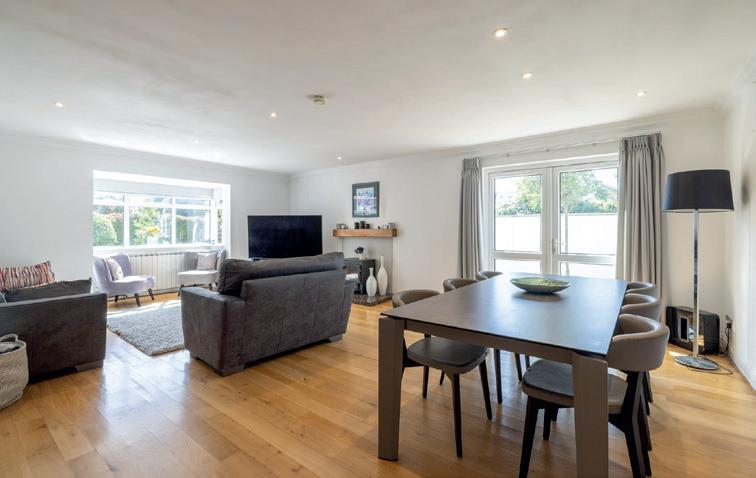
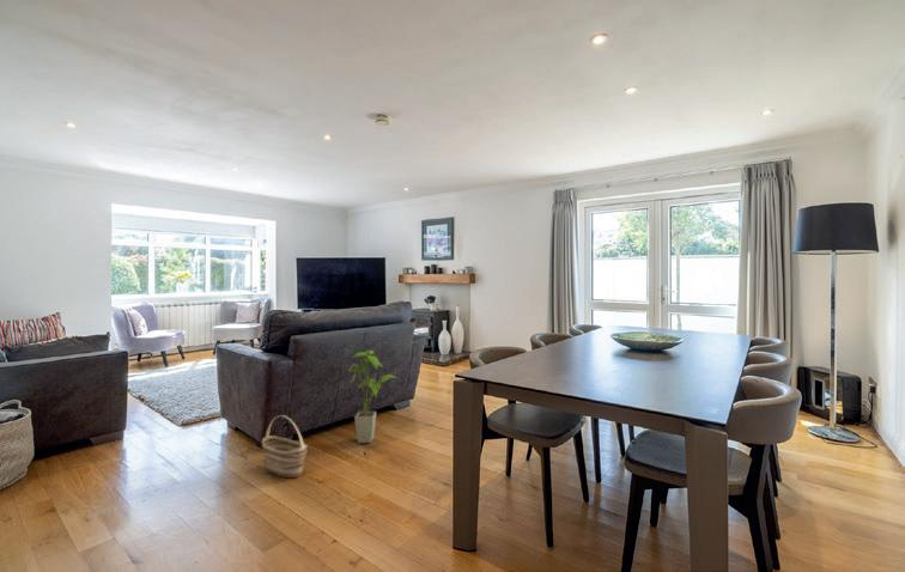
+ basket [261,414,308,479]
+ house plant [348,349,400,444]
